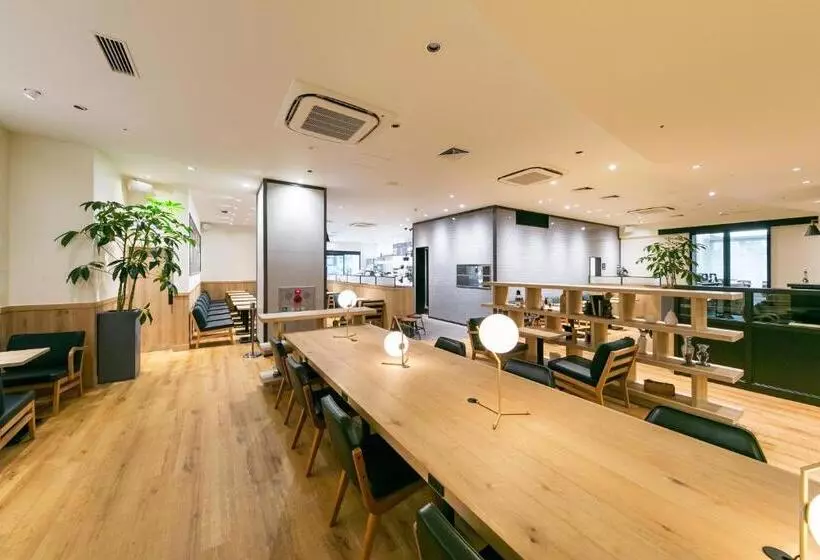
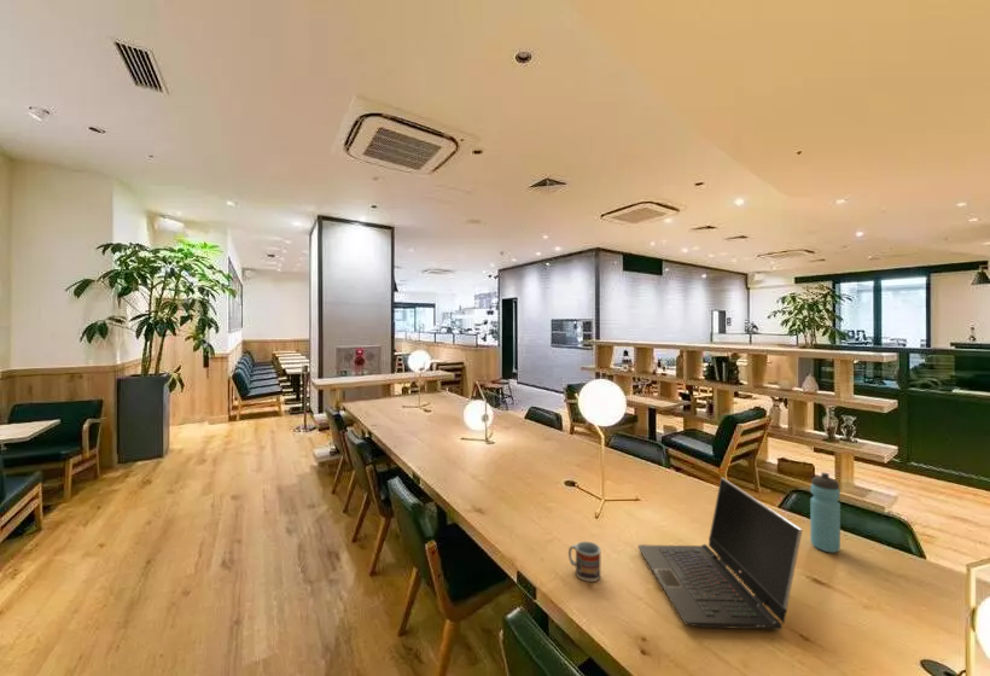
+ cup [567,541,602,583]
+ laptop computer [636,477,803,630]
+ water bottle [809,472,842,554]
